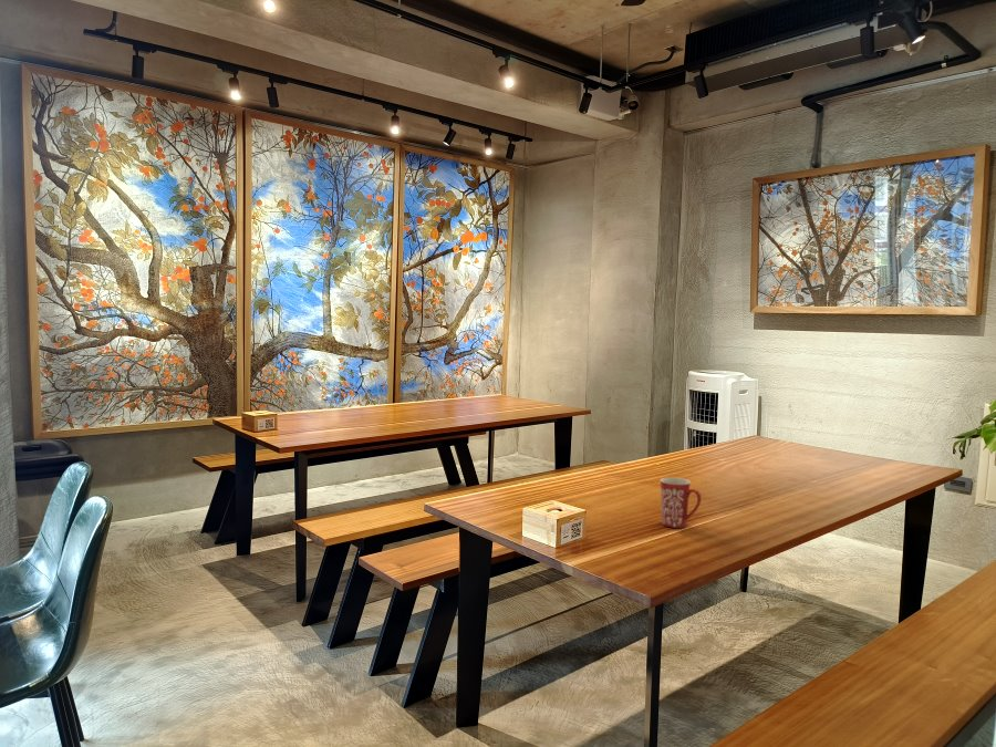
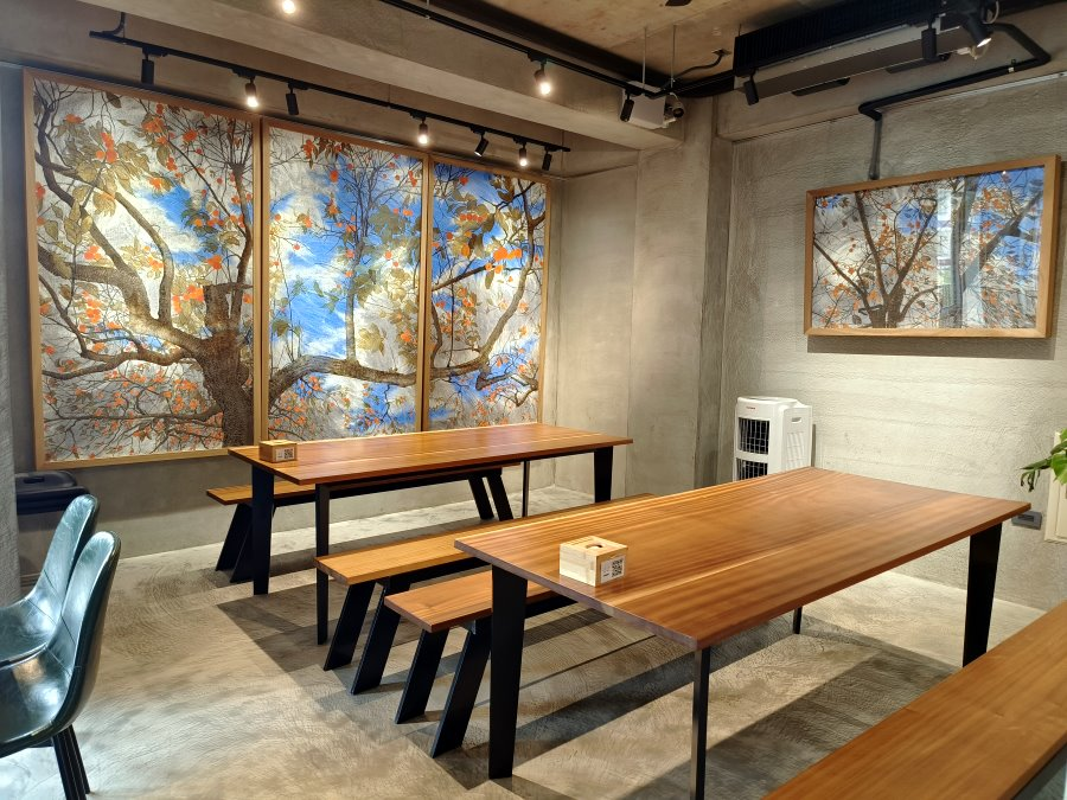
- mug [658,477,703,529]
